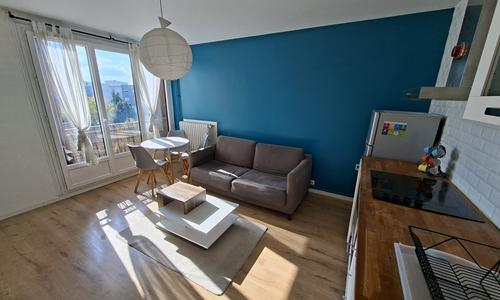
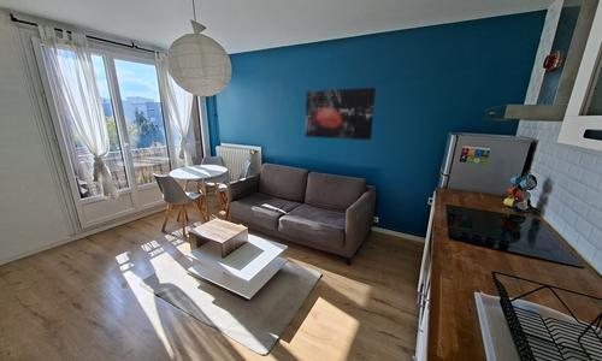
+ wall art [305,87,377,141]
